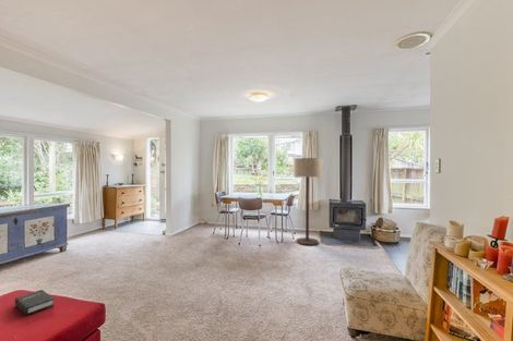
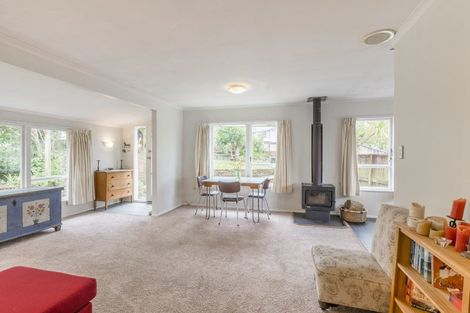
- floor lamp [293,157,323,246]
- hardback book [14,289,55,316]
